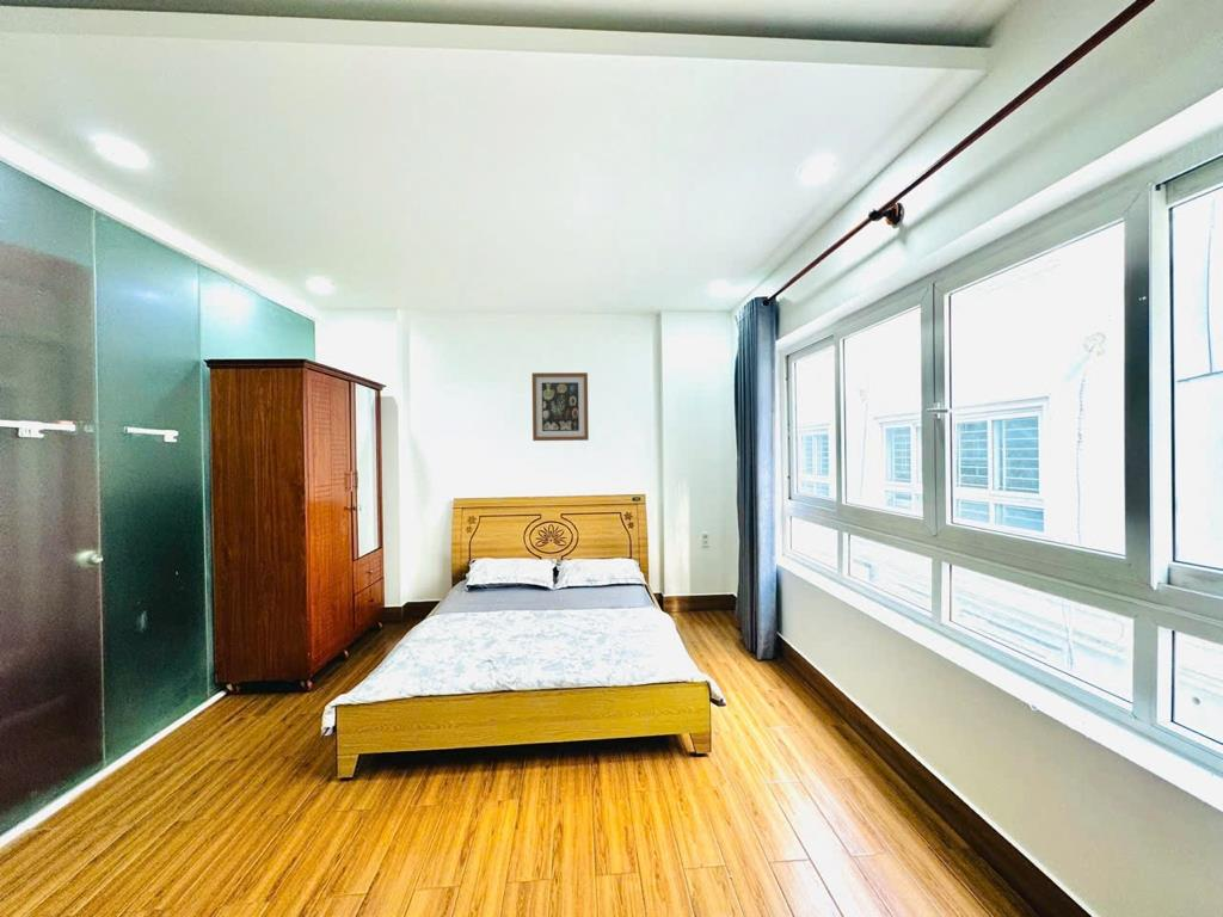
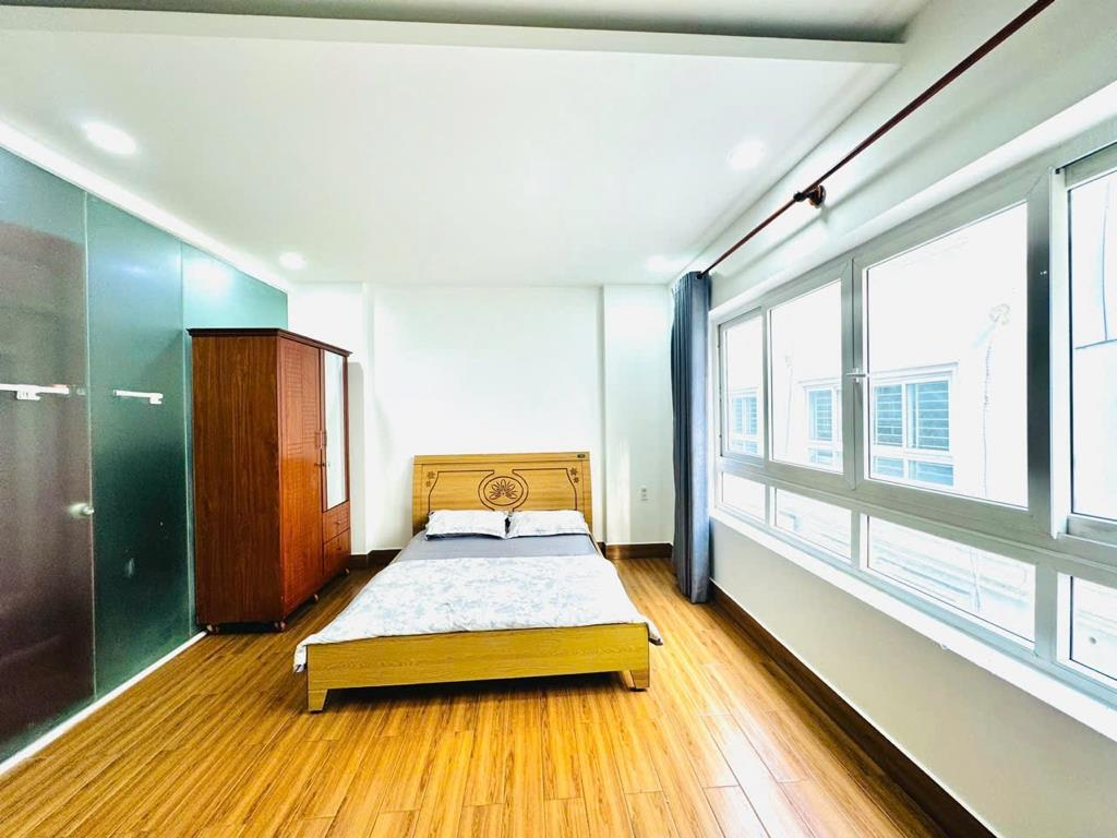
- wall art [531,371,590,442]
